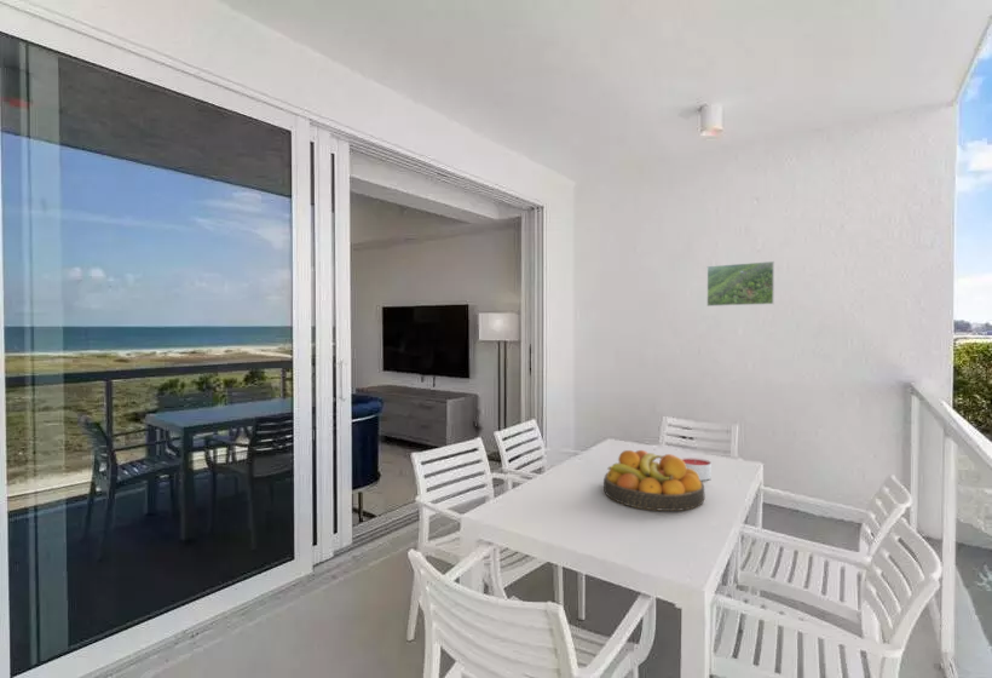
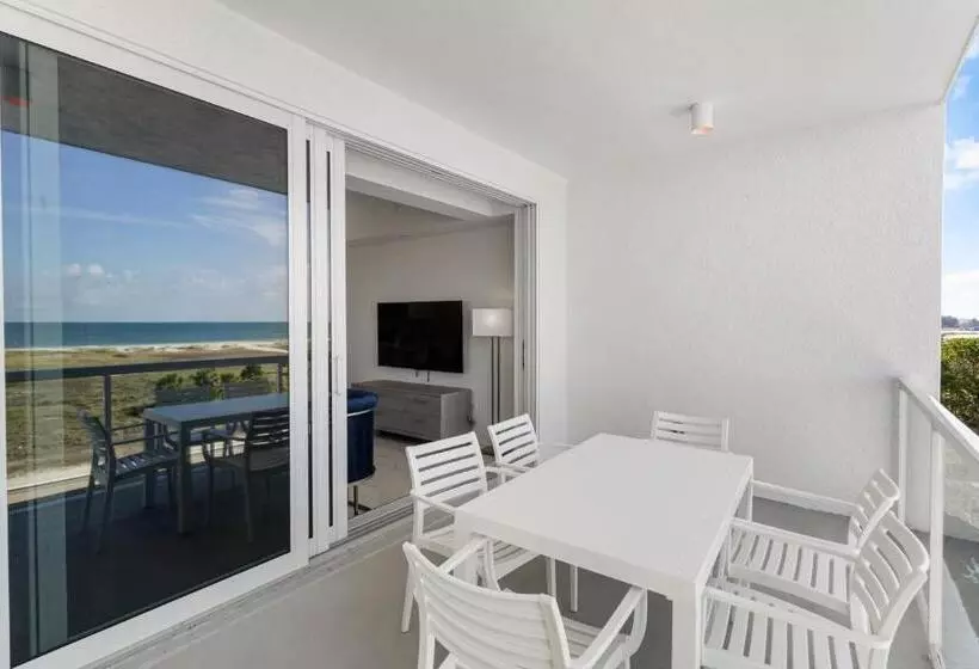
- candle [680,456,713,482]
- fruit bowl [602,449,706,512]
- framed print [705,260,775,308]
